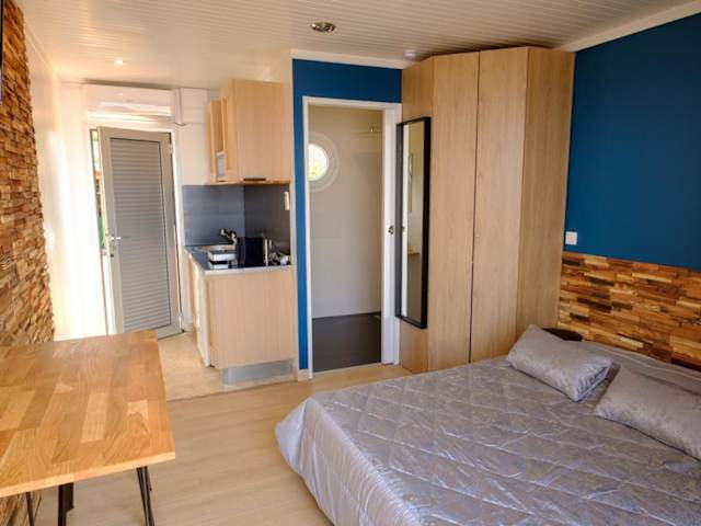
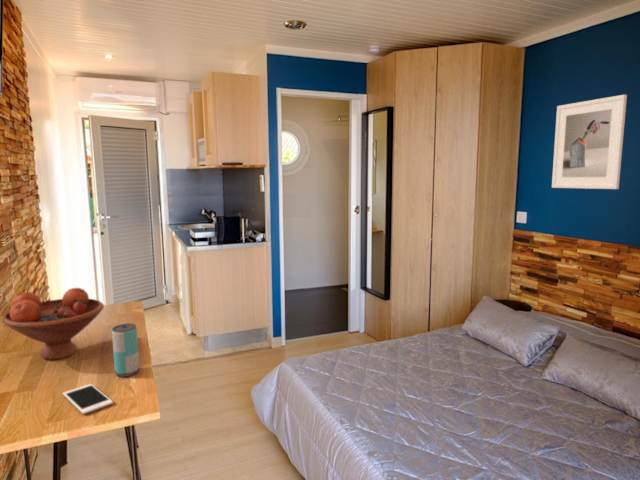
+ cell phone [62,383,114,415]
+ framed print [551,94,628,190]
+ beverage can [111,323,141,378]
+ fruit bowl [1,287,105,360]
